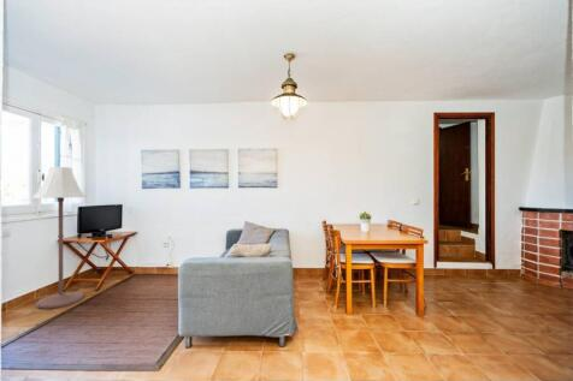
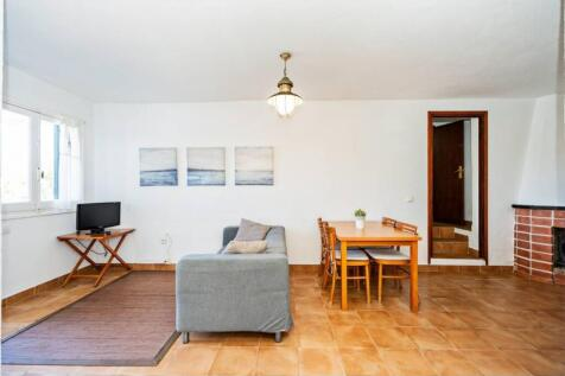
- floor lamp [31,166,88,310]
